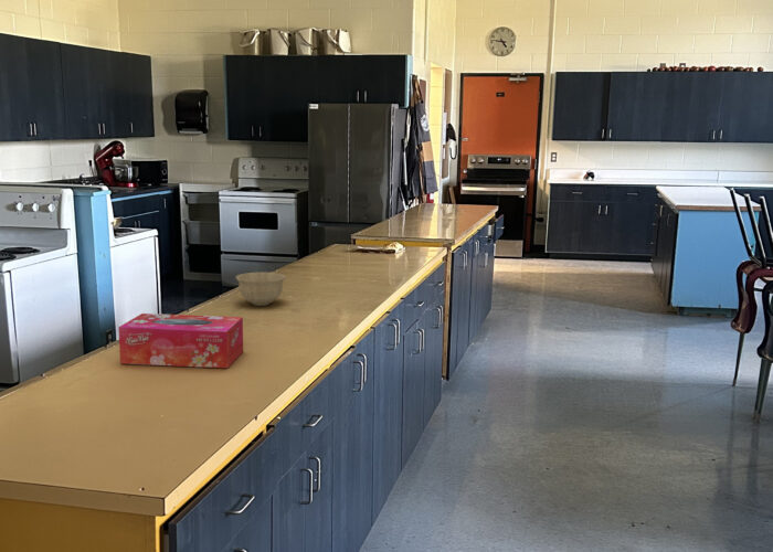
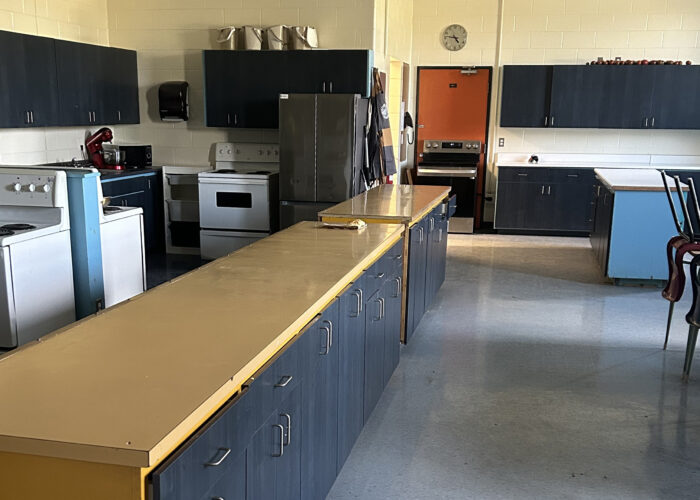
- bowl [235,272,286,307]
- tissue box [117,312,244,369]
